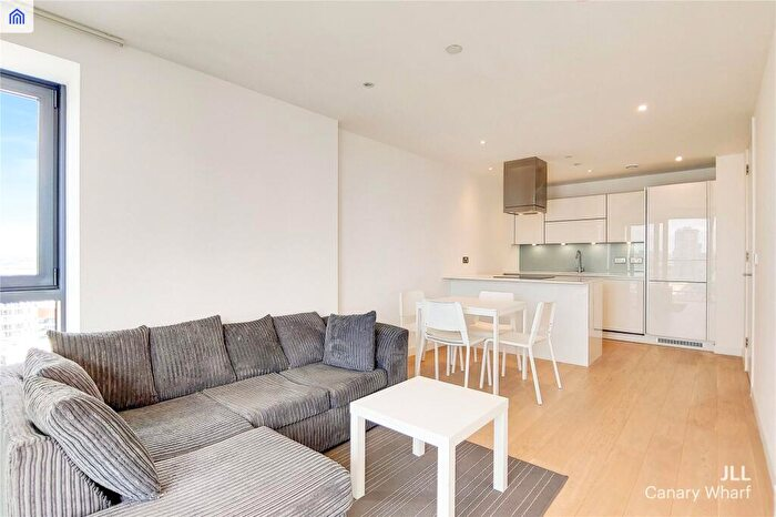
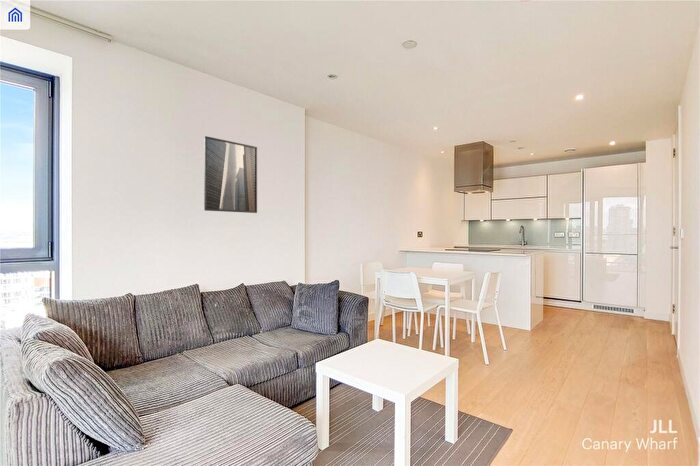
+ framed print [203,135,258,214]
